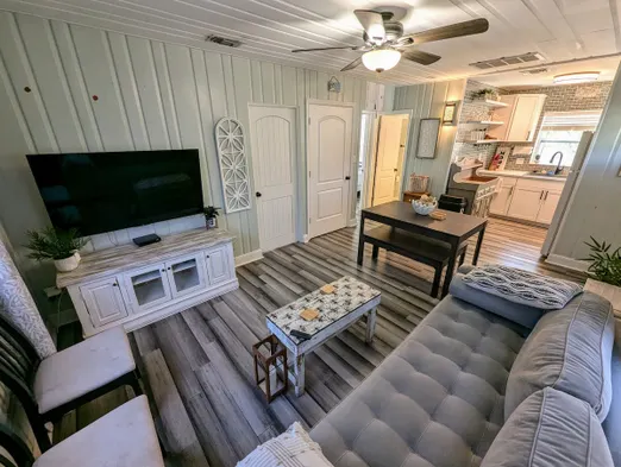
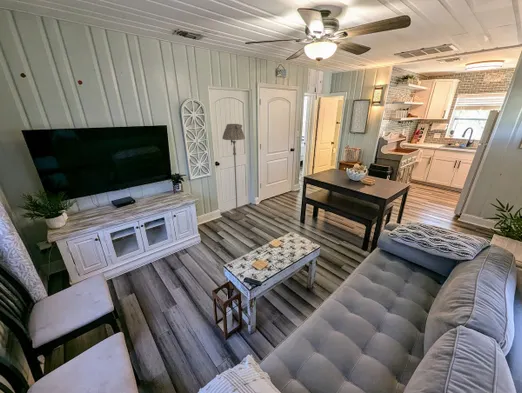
+ floor lamp [221,123,246,221]
